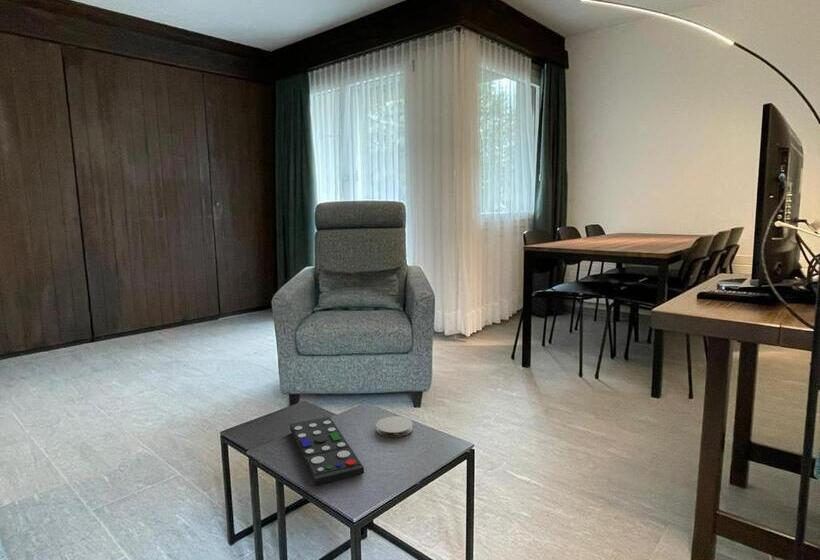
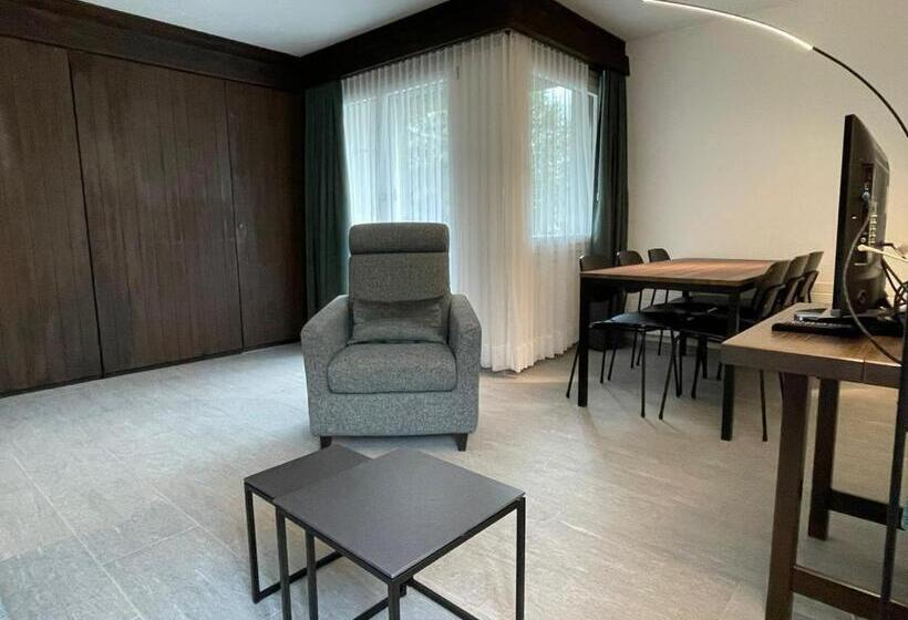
- remote control [289,416,365,486]
- coaster [375,415,414,438]
